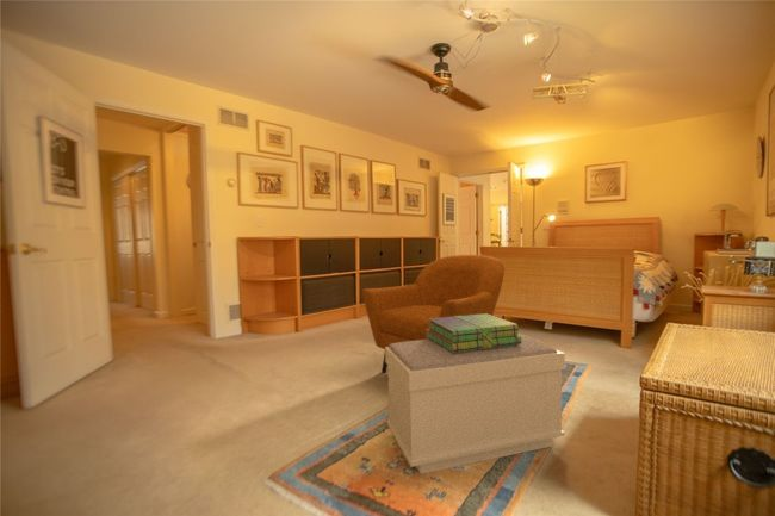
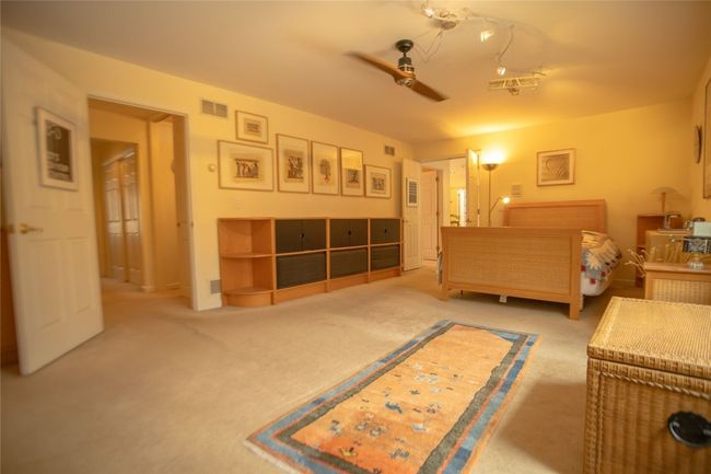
- stack of books [426,313,522,353]
- bench [384,332,566,475]
- armchair [361,254,506,374]
